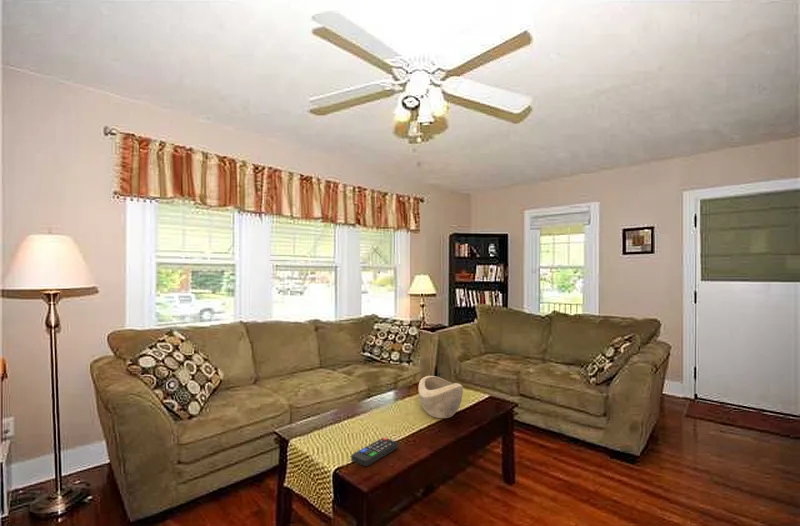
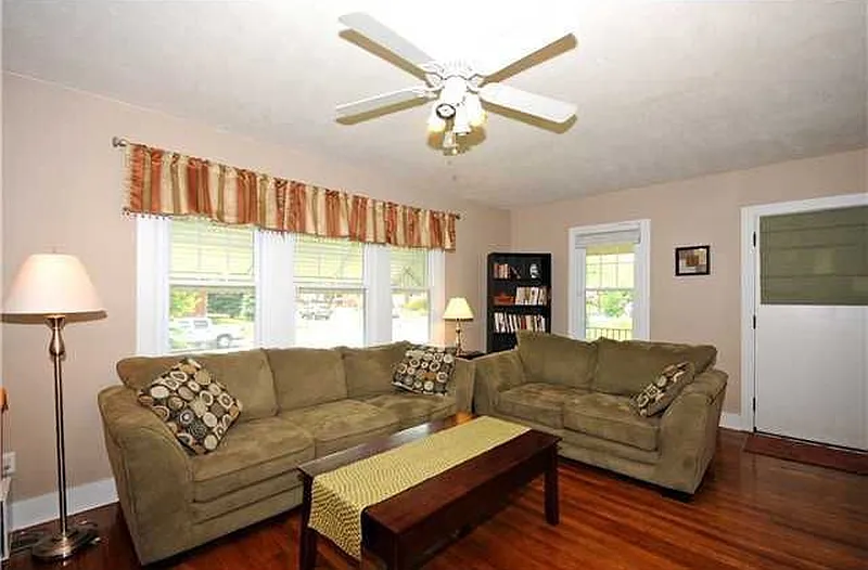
- decorative bowl [417,375,464,419]
- remote control [350,437,399,467]
